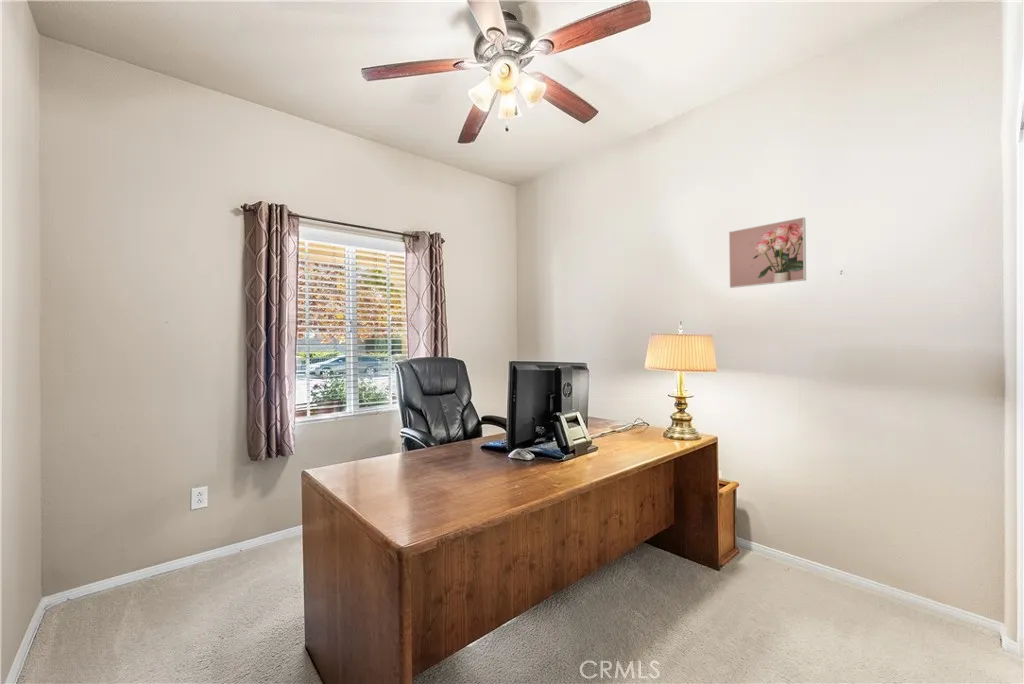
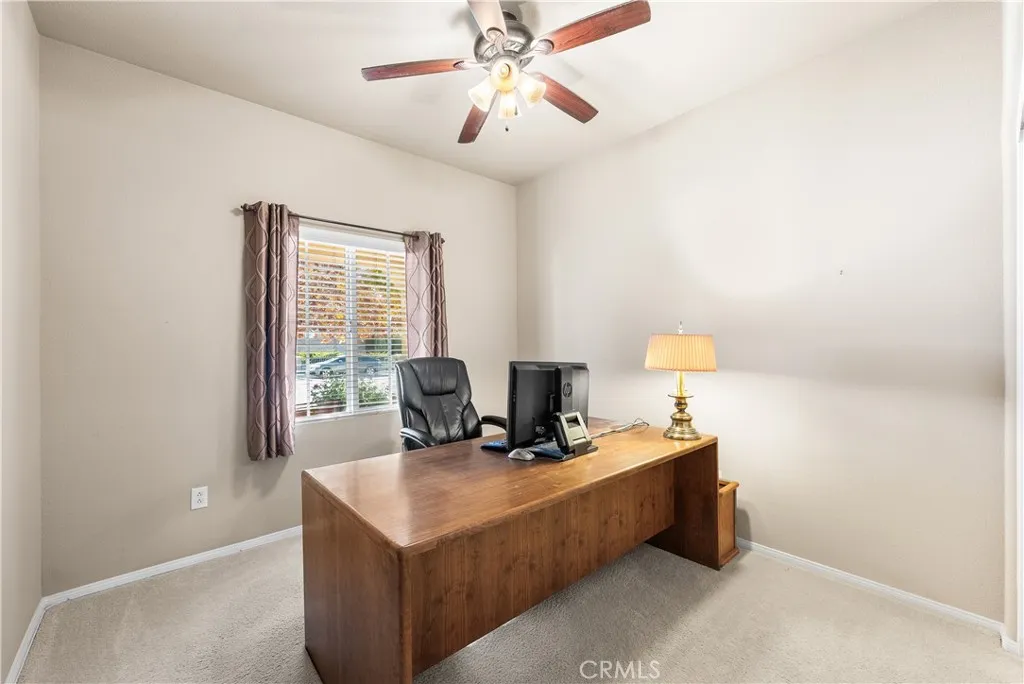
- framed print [728,216,807,289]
